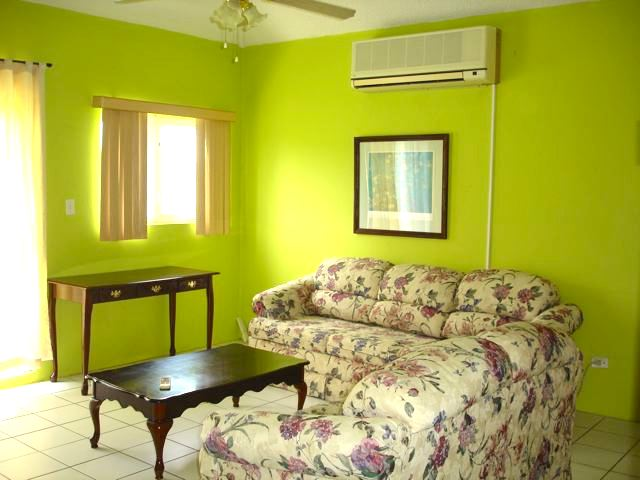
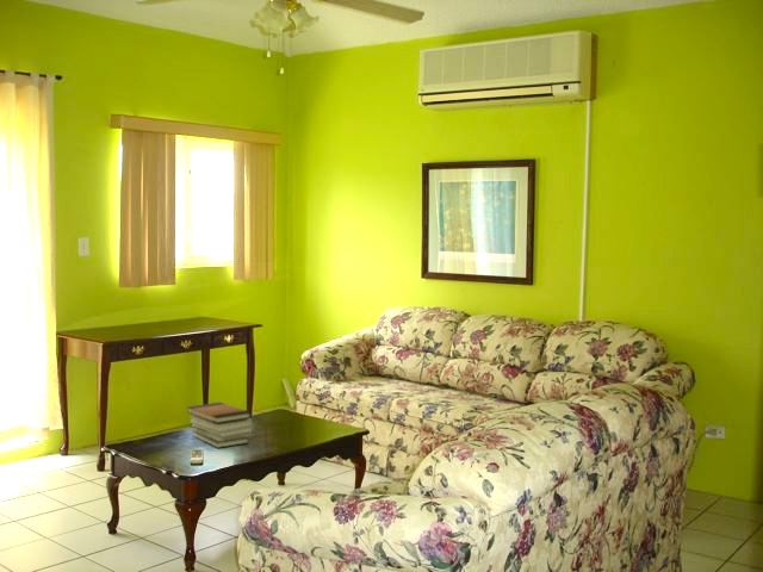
+ book stack [186,400,253,449]
